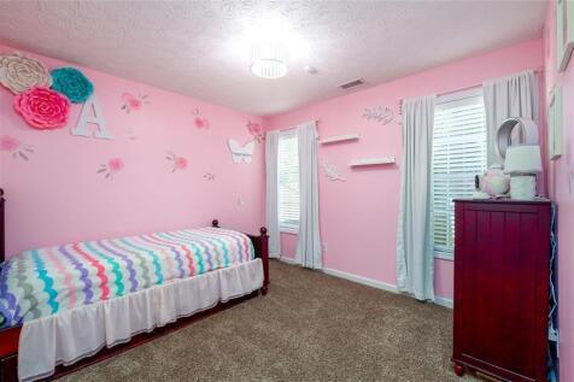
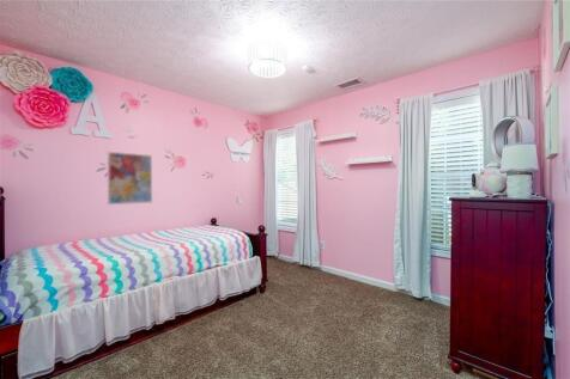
+ wall art [107,151,153,206]
